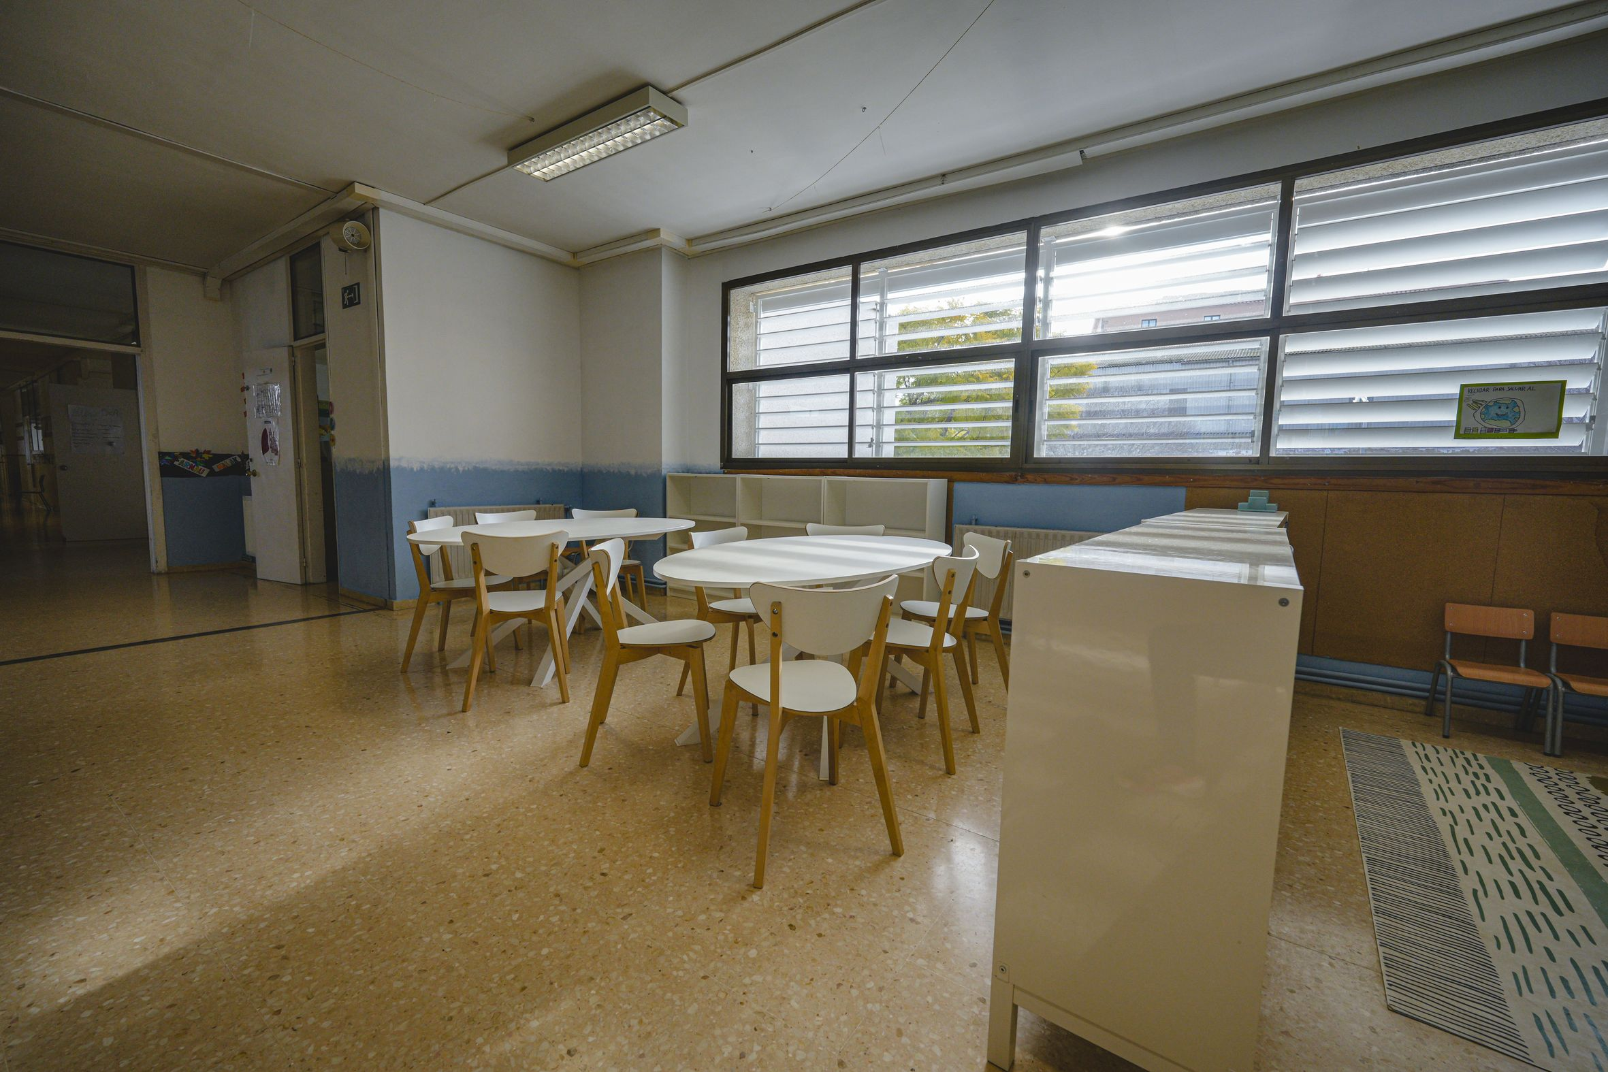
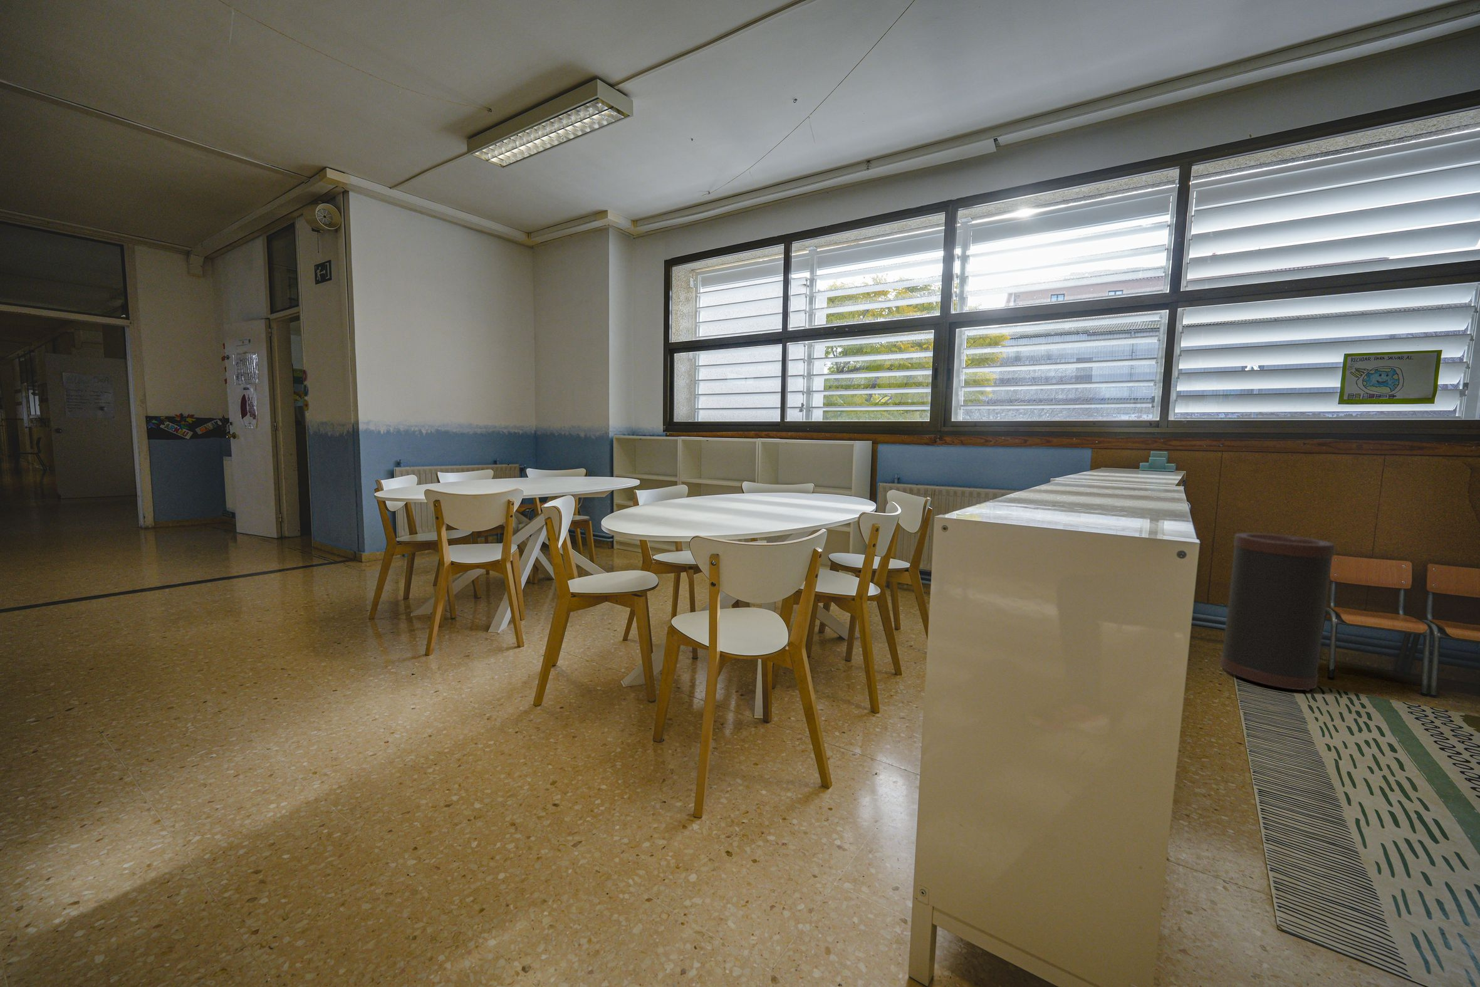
+ trash can [1220,533,1336,692]
